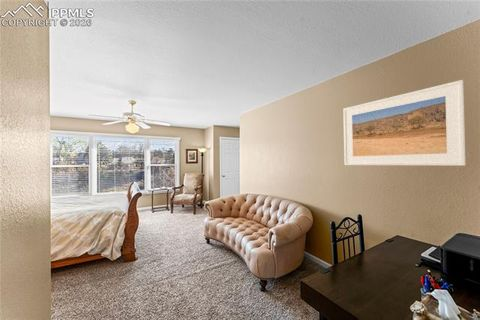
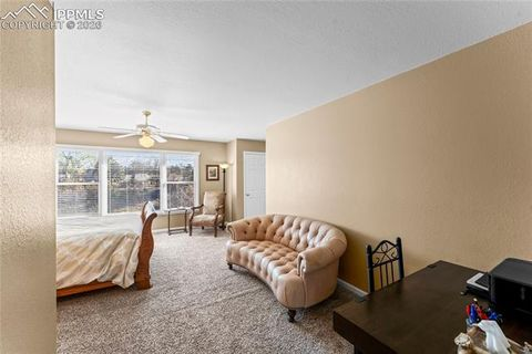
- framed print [342,79,467,167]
